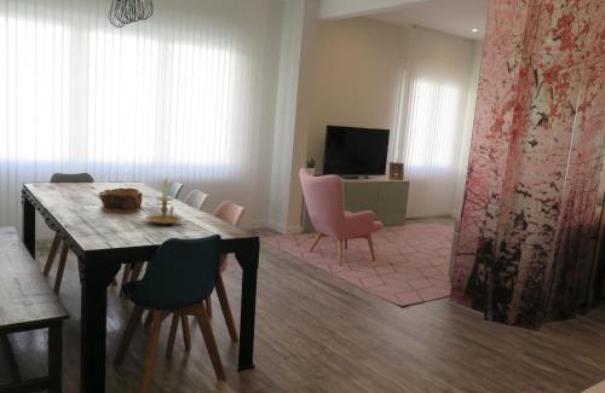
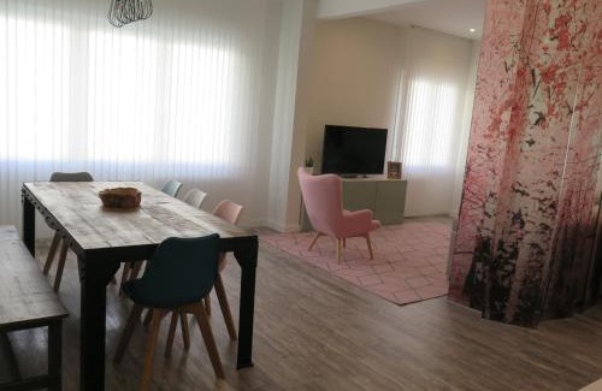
- candle holder [144,179,183,225]
